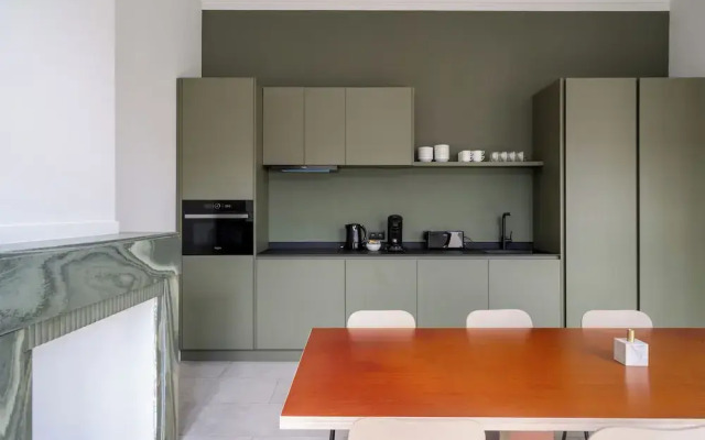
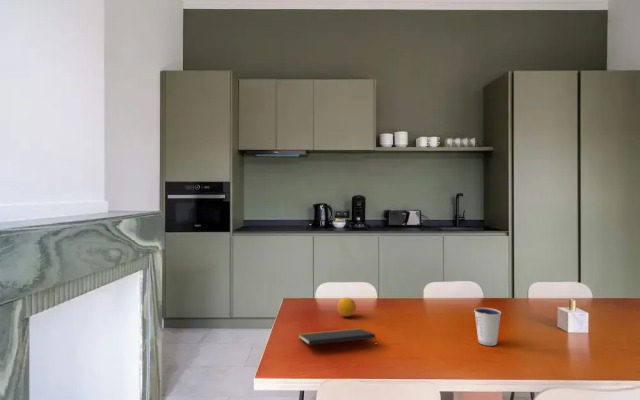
+ notepad [298,327,378,348]
+ dixie cup [473,307,502,346]
+ fruit [336,297,357,318]
